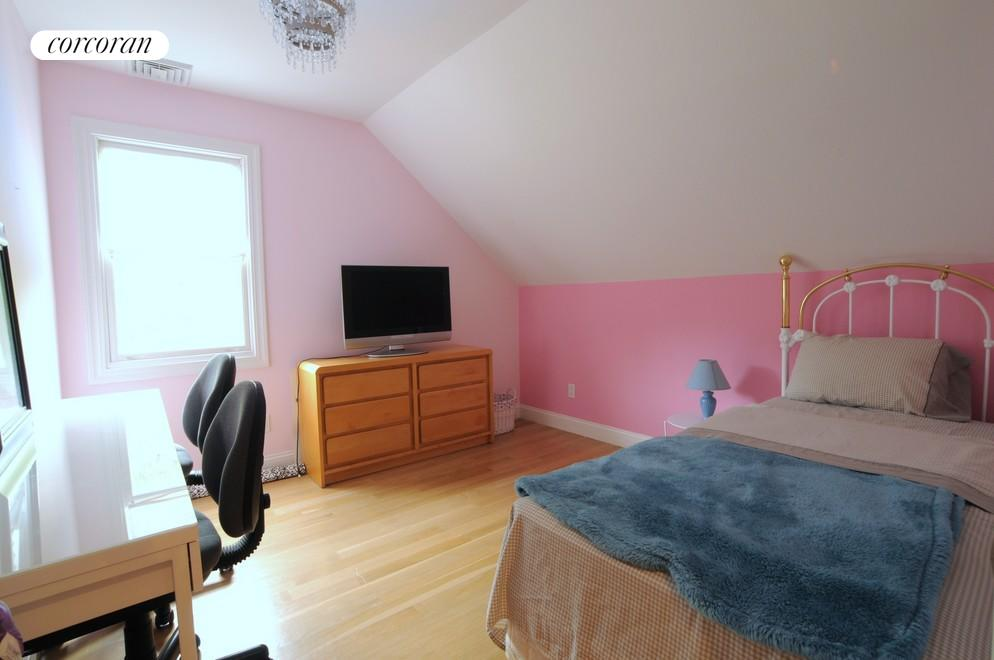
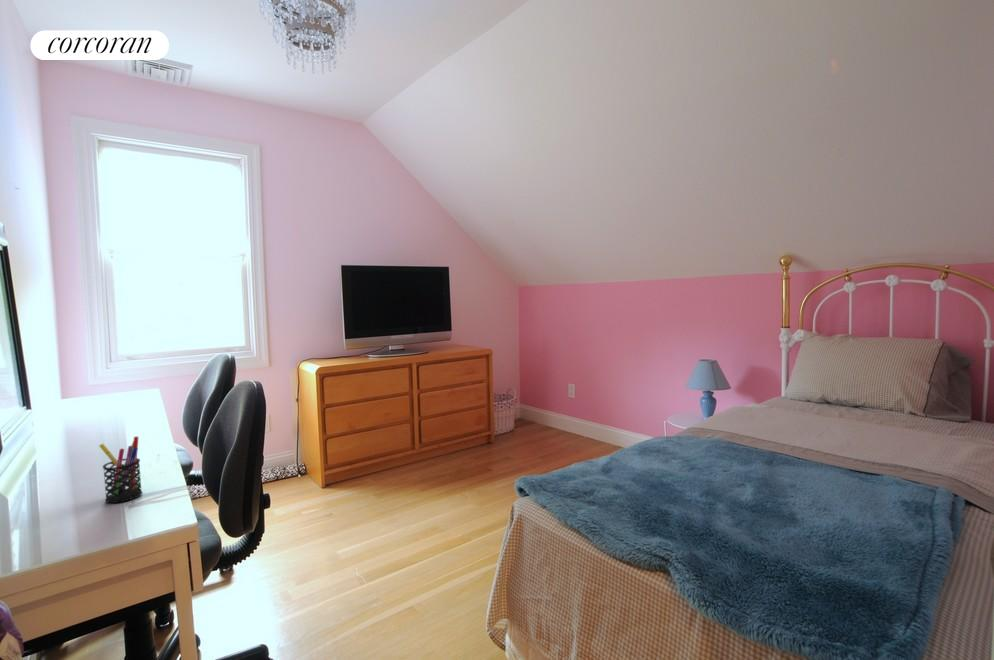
+ pen holder [98,435,143,504]
